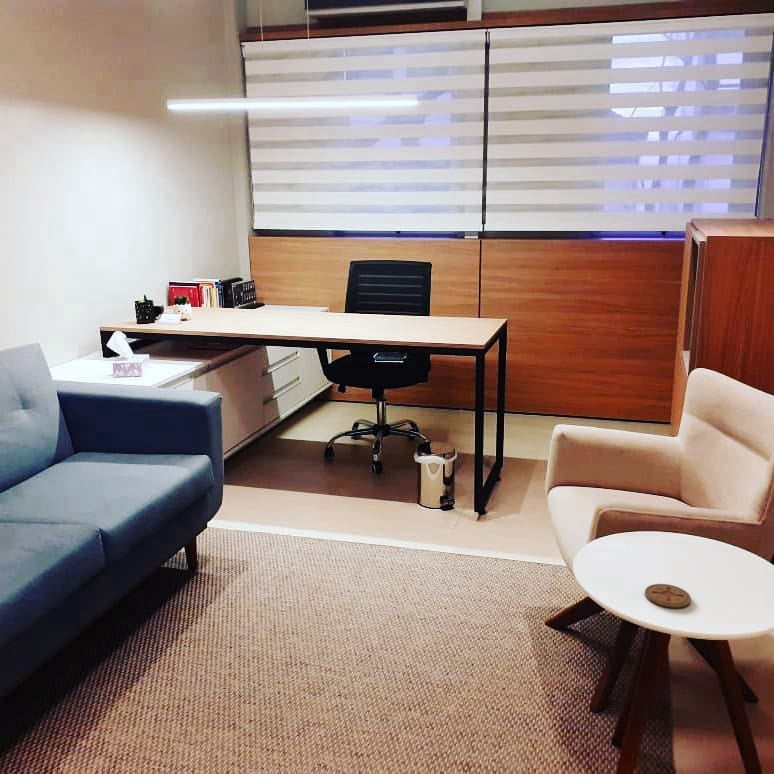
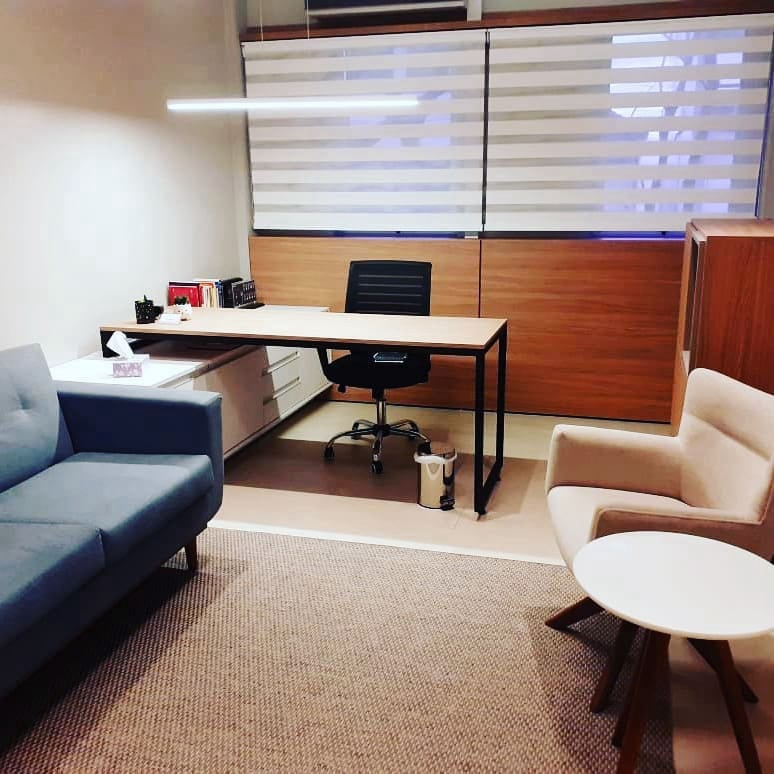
- coaster [644,583,692,609]
